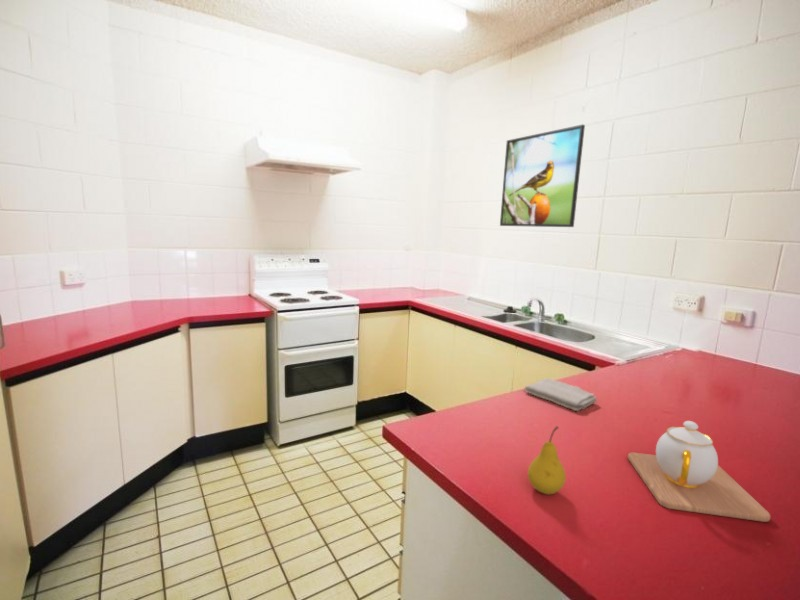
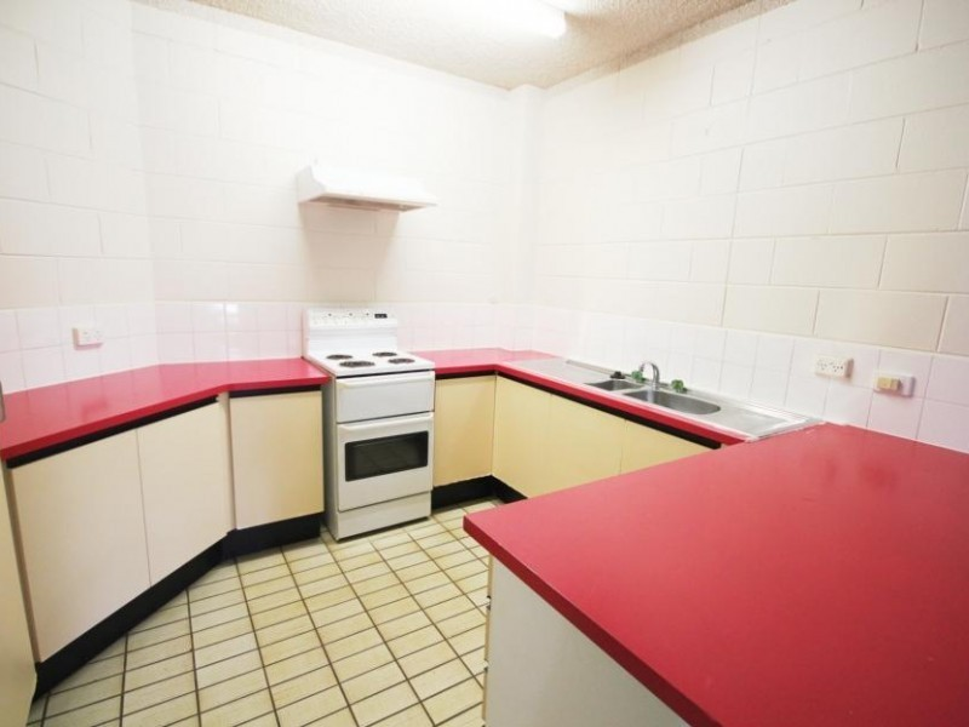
- teapot [627,420,771,523]
- washcloth [524,377,598,412]
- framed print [499,123,586,228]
- fruit [527,425,567,495]
